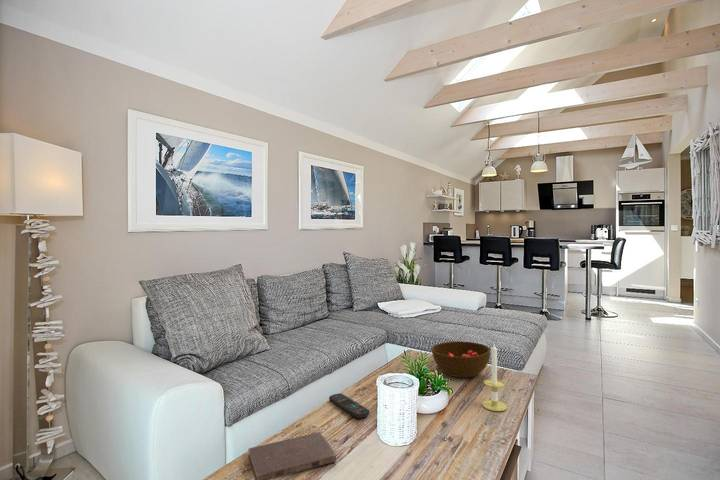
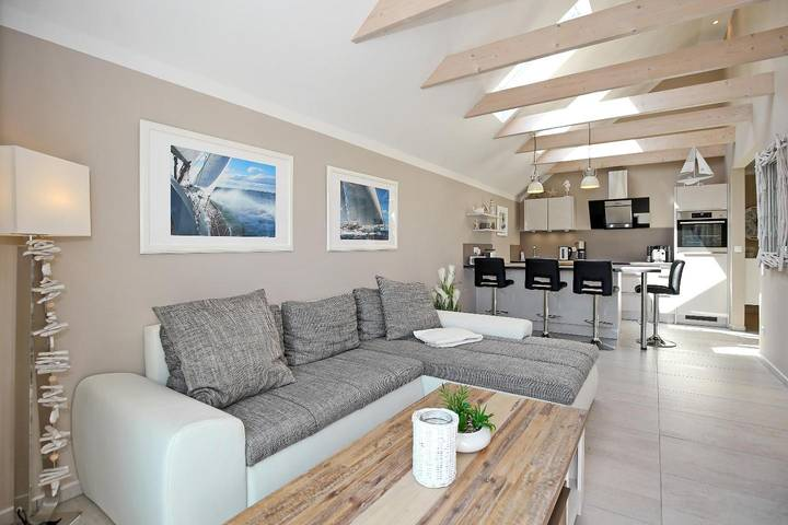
- candle [481,343,508,412]
- bowl [431,340,491,378]
- book [247,431,337,480]
- remote control [328,393,370,419]
